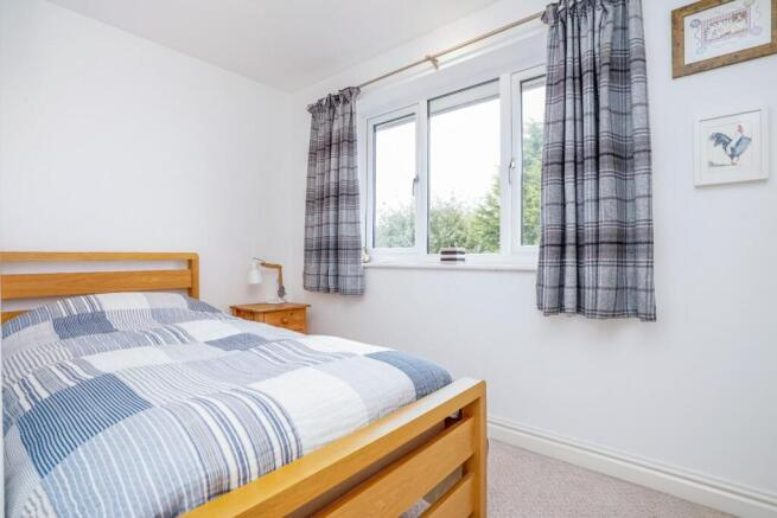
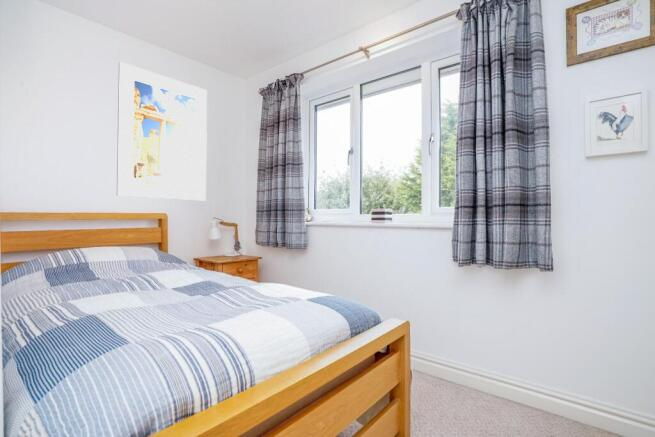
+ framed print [116,61,208,202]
